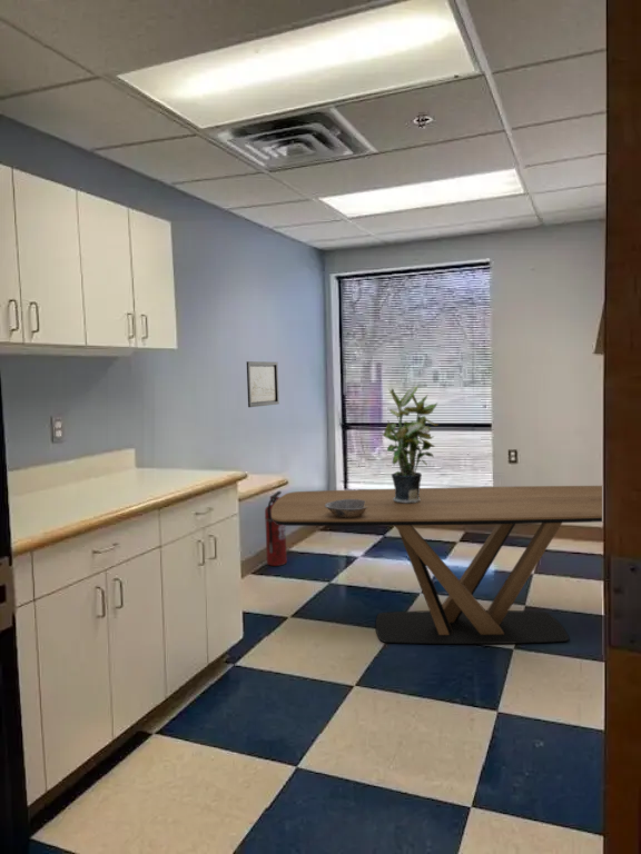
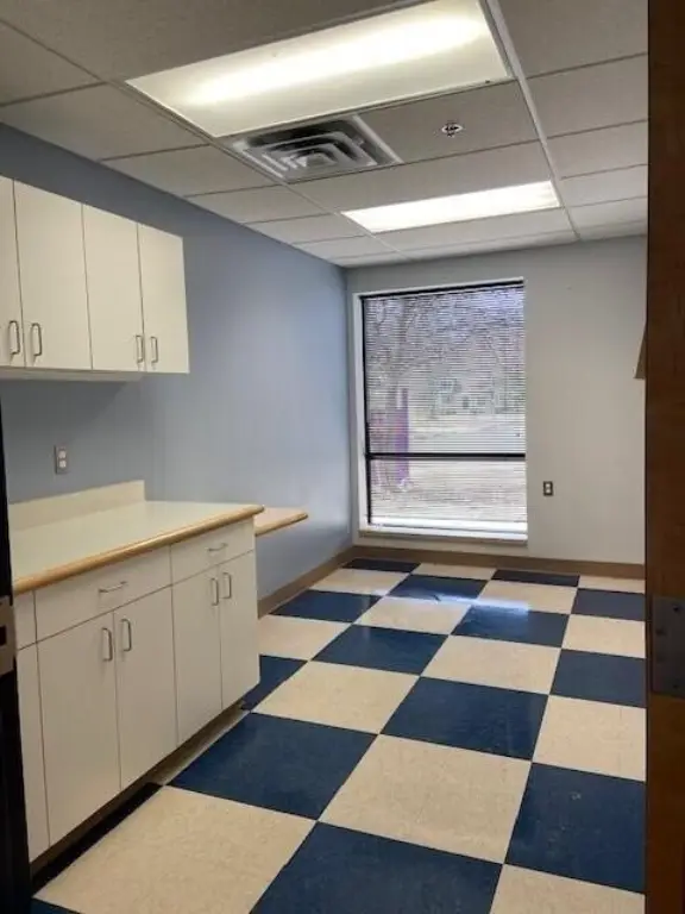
- dining table [272,485,603,645]
- wall art [246,360,280,408]
- bowl [325,499,367,518]
- fire extinguisher [264,490,288,567]
- potted plant [381,386,441,503]
